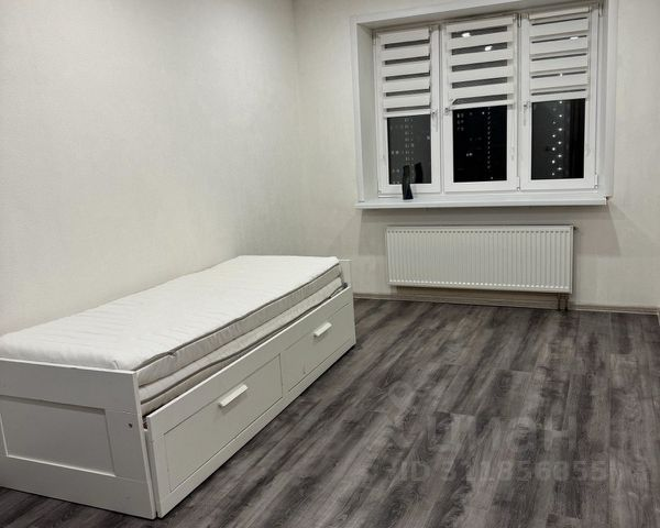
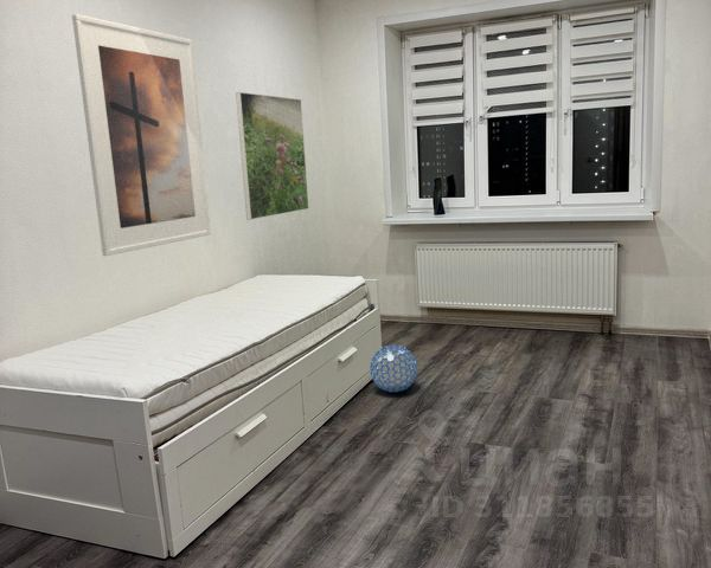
+ ball [369,344,418,393]
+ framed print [235,91,309,221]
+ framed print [71,13,212,257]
